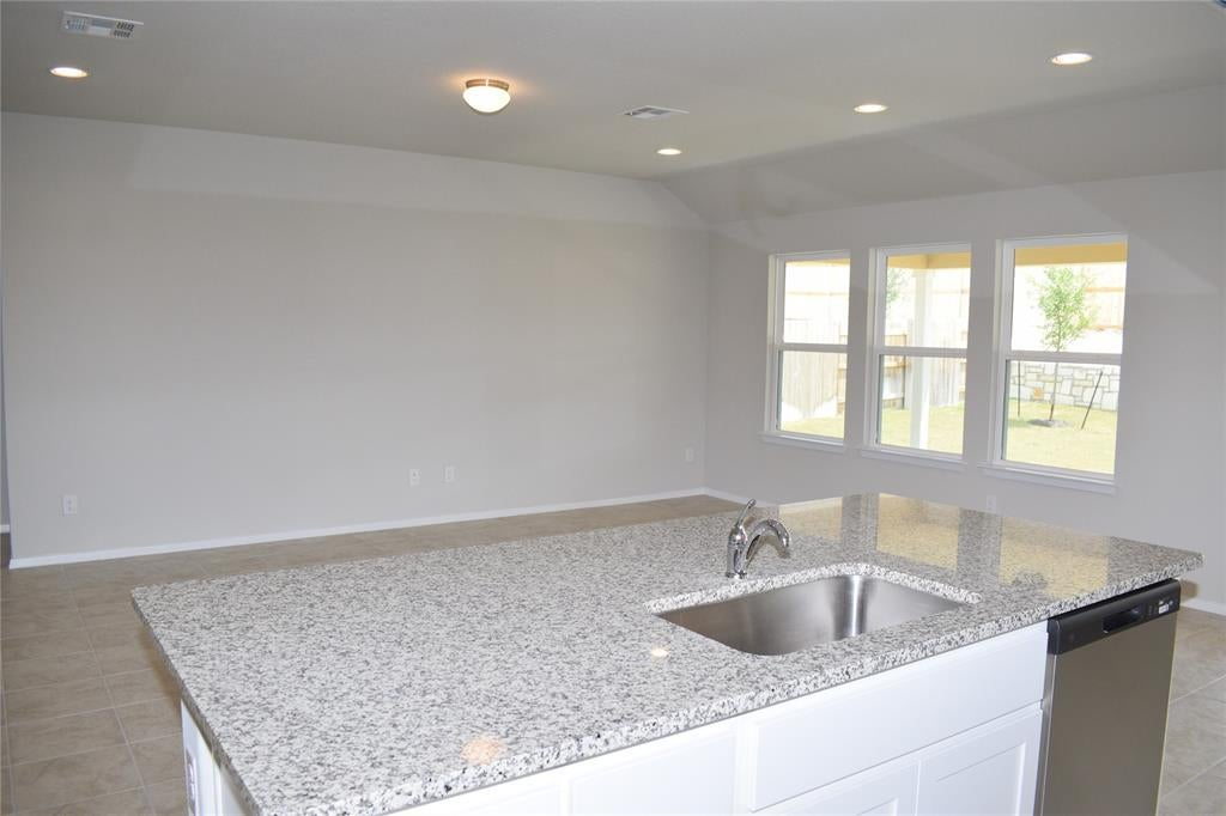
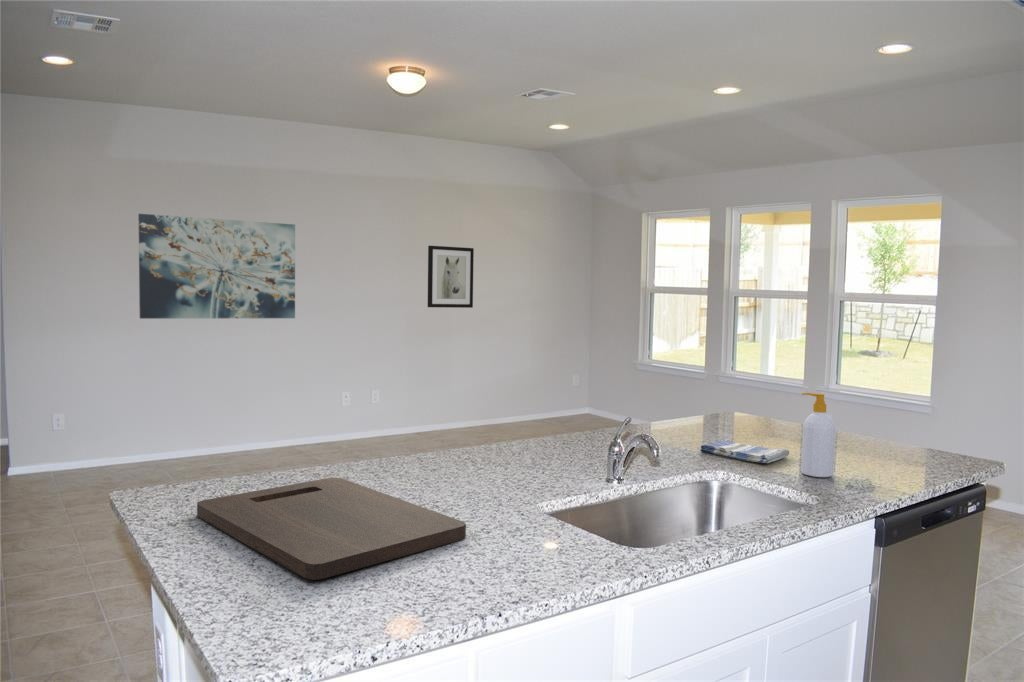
+ dish towel [699,440,790,464]
+ cutting board [196,477,467,581]
+ soap bottle [800,392,836,478]
+ wall art [137,213,296,320]
+ wall art [427,245,475,309]
